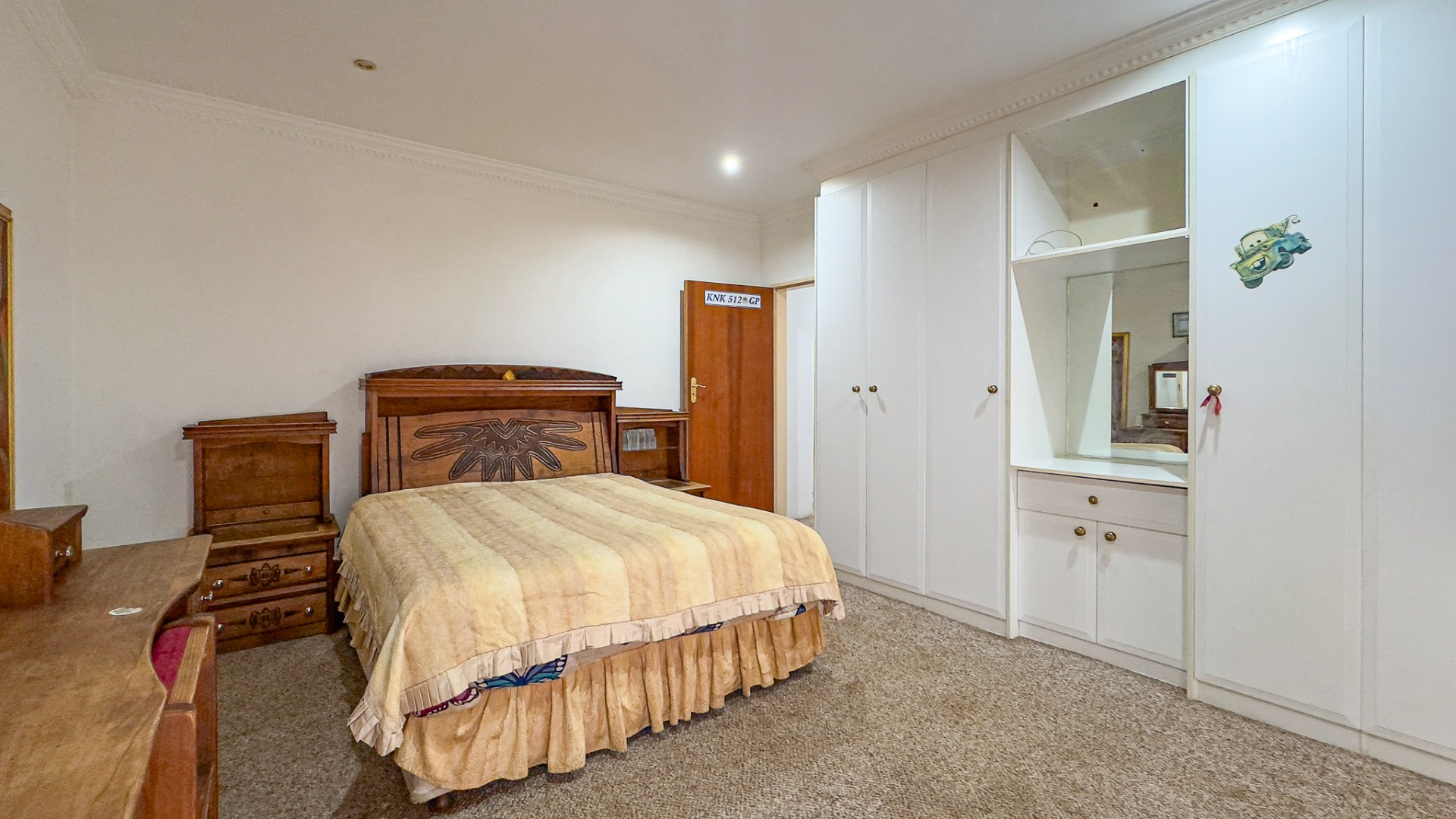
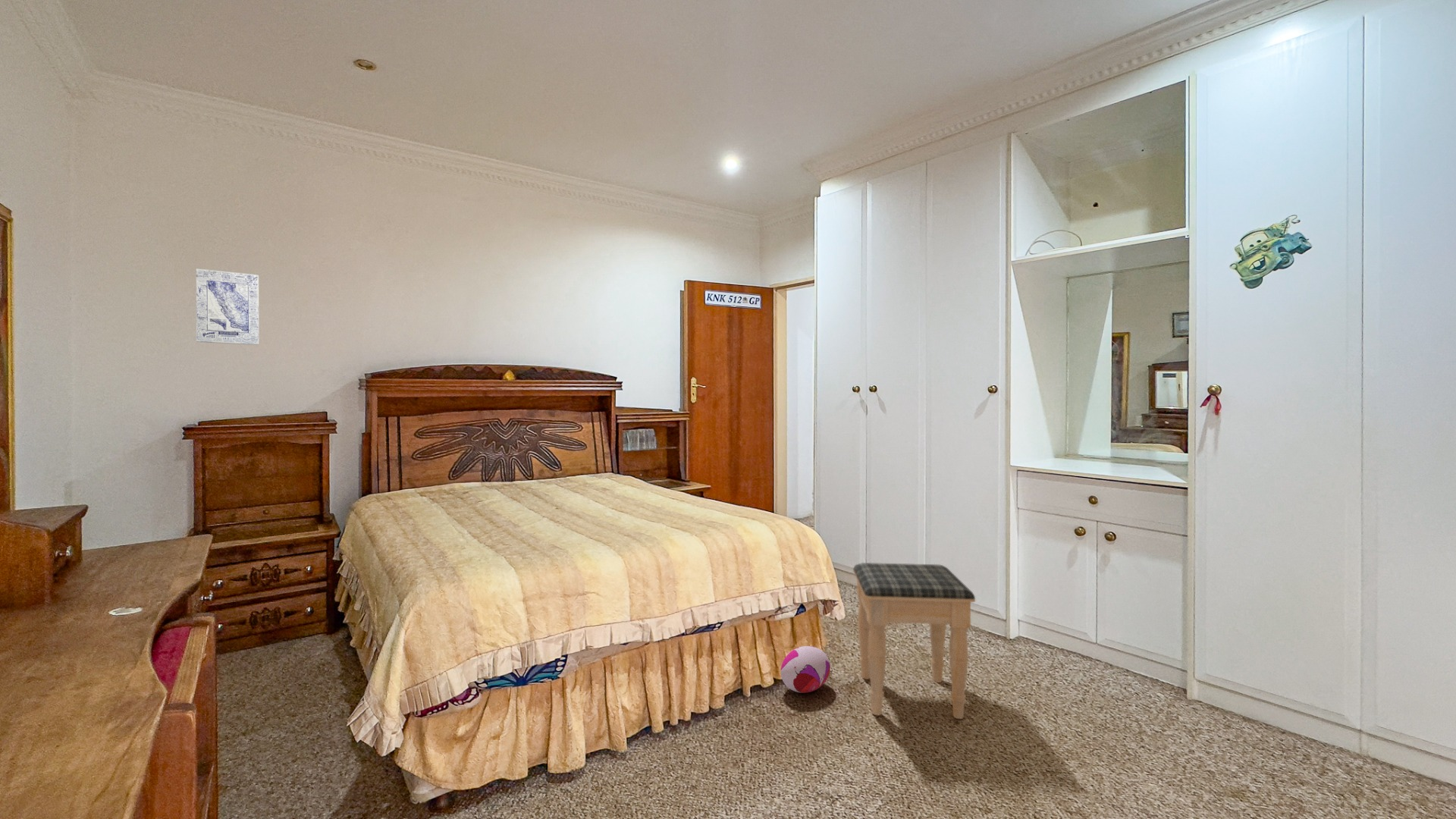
+ wall art [196,268,259,346]
+ footstool [852,562,976,720]
+ plush toy [780,645,831,694]
